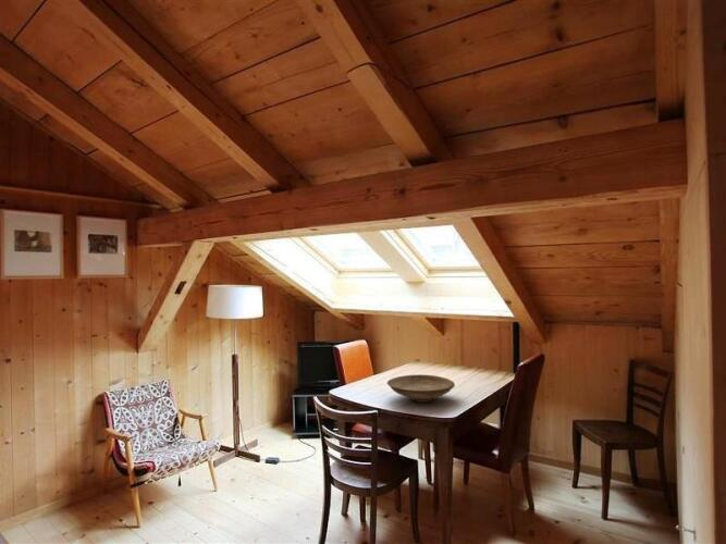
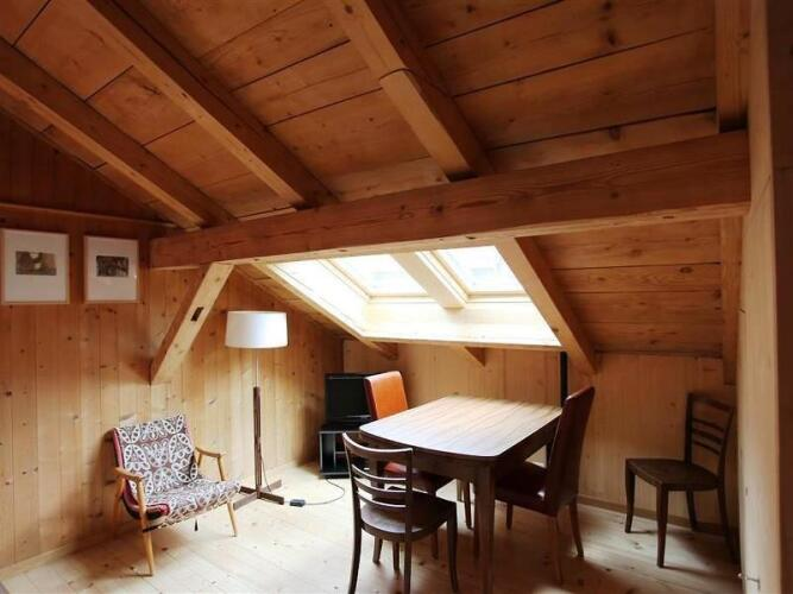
- decorative bowl [386,373,456,404]
